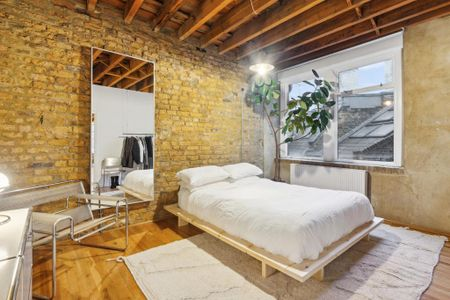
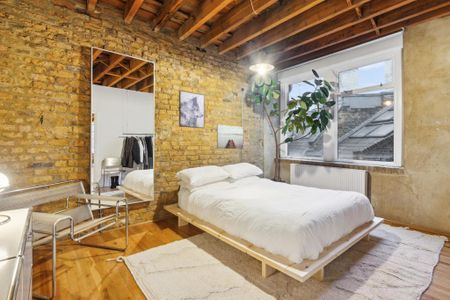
+ wall art [216,124,244,150]
+ wall art [178,89,205,129]
